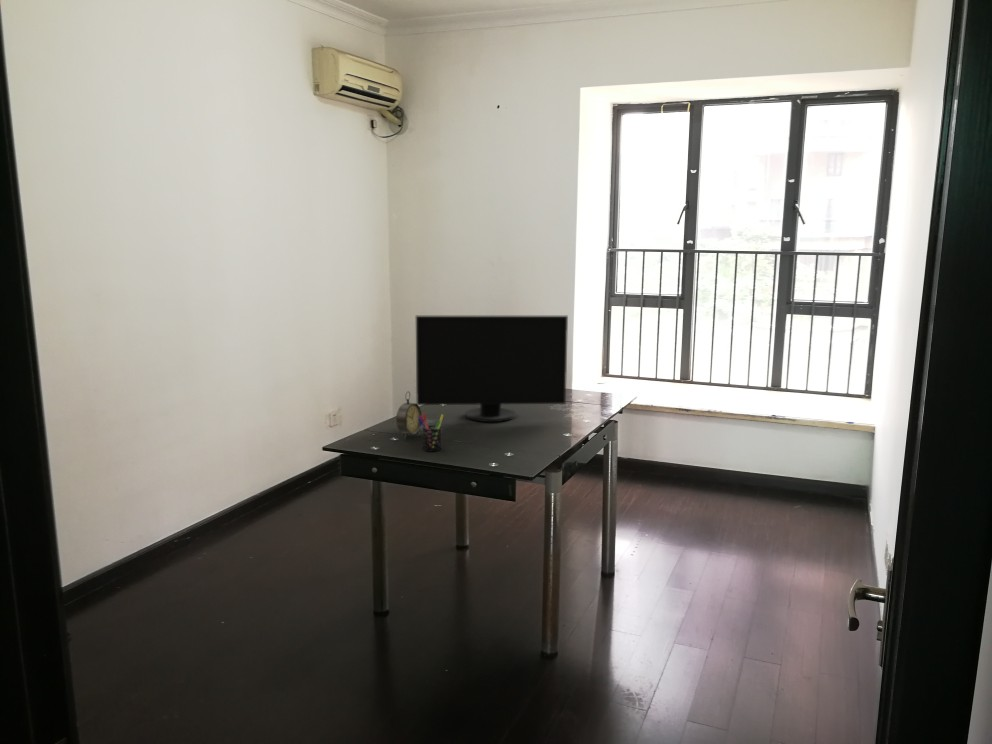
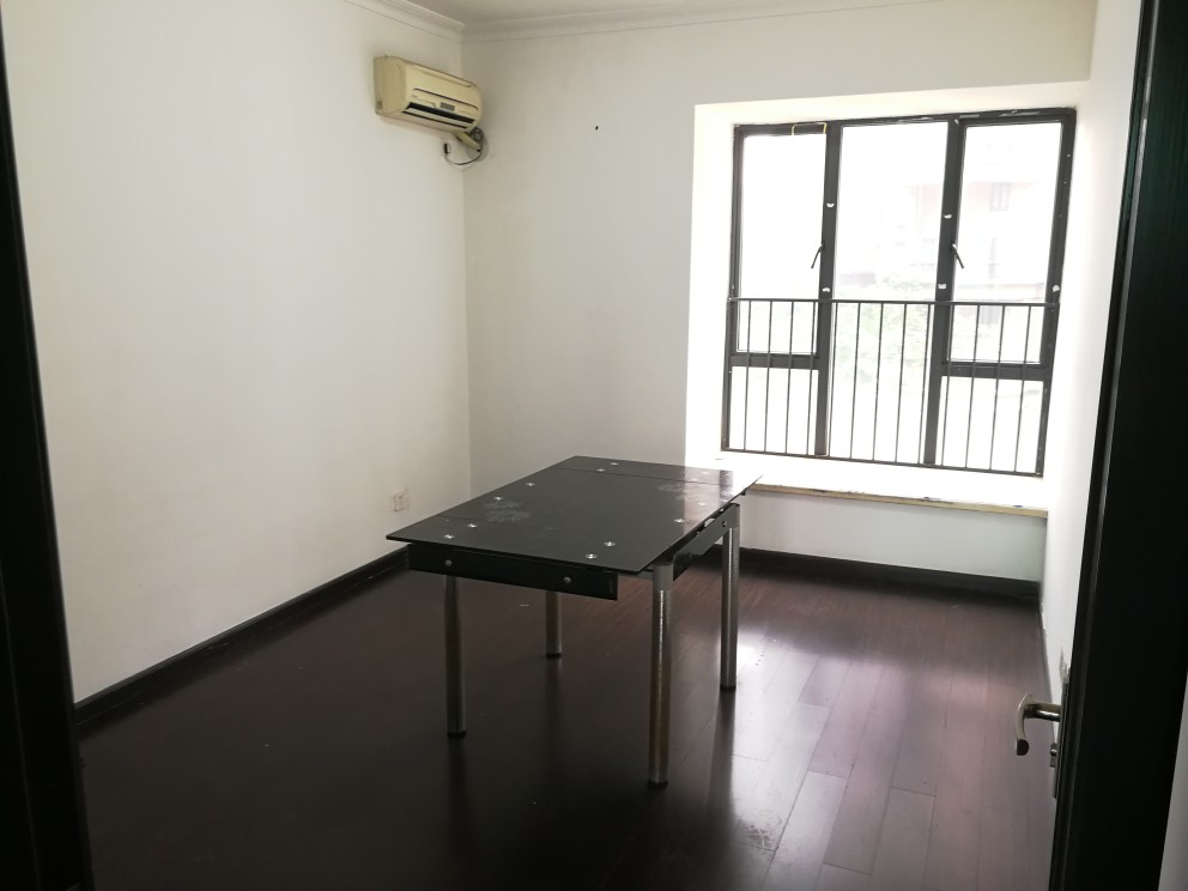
- computer monitor [415,315,569,423]
- pen holder [418,412,445,452]
- alarm clock [395,390,423,441]
